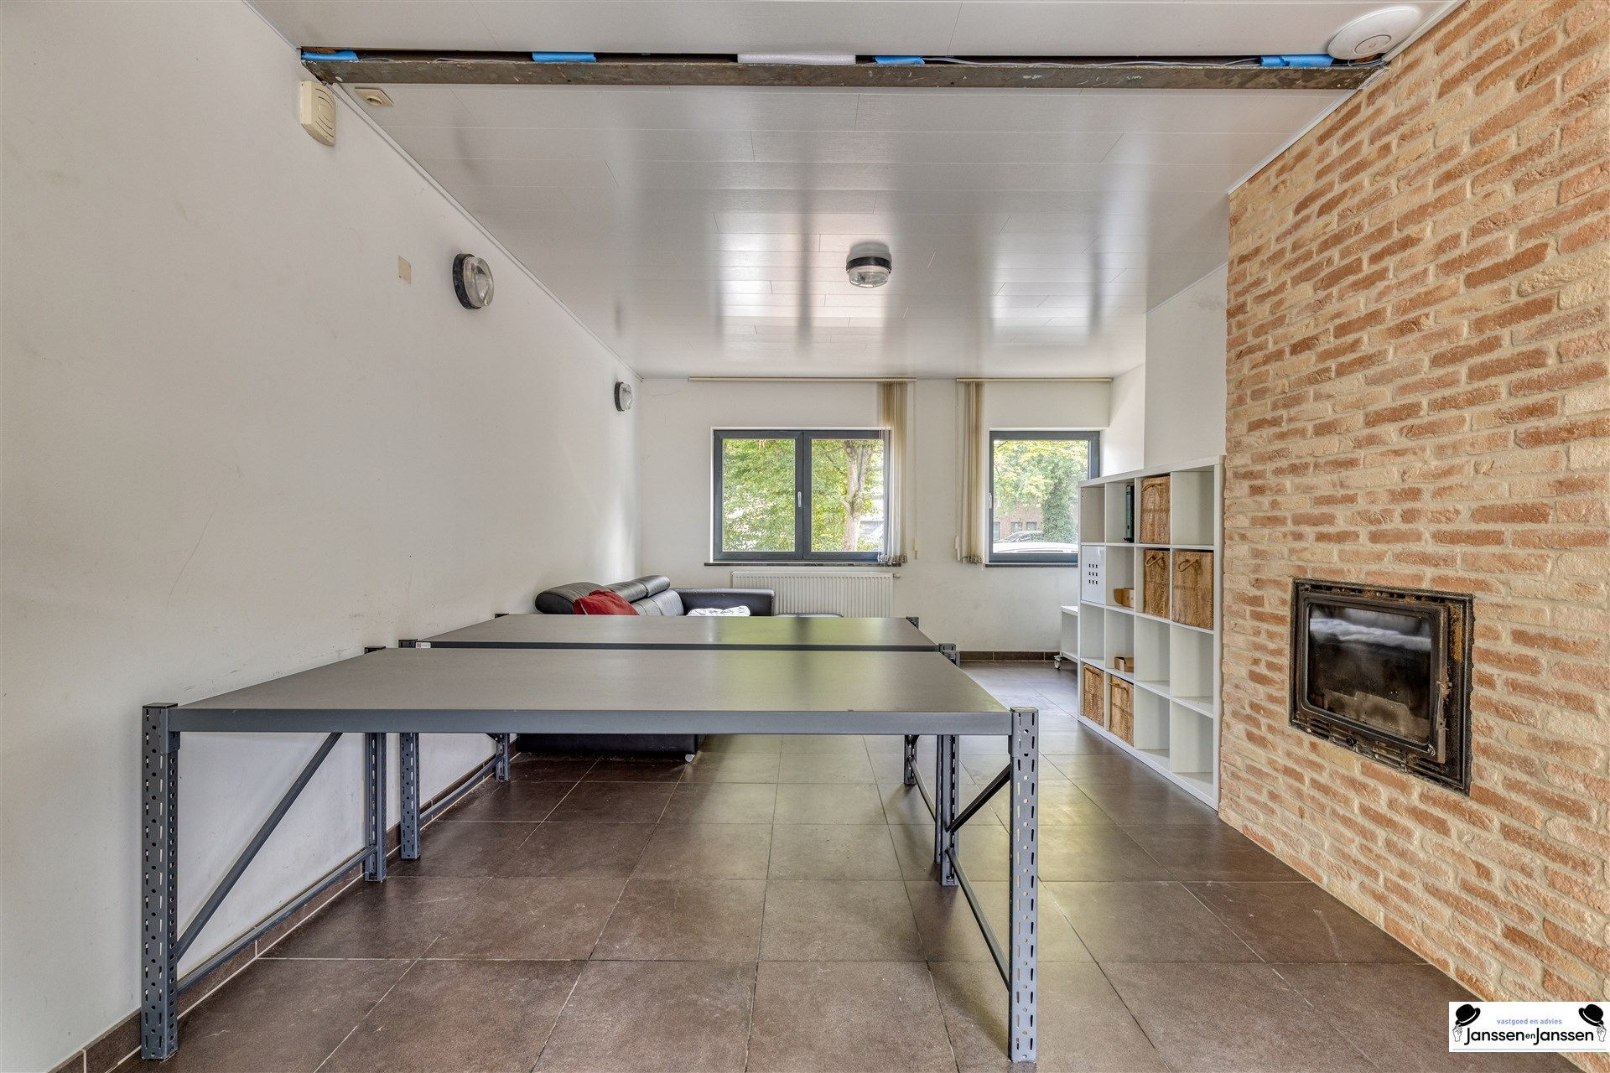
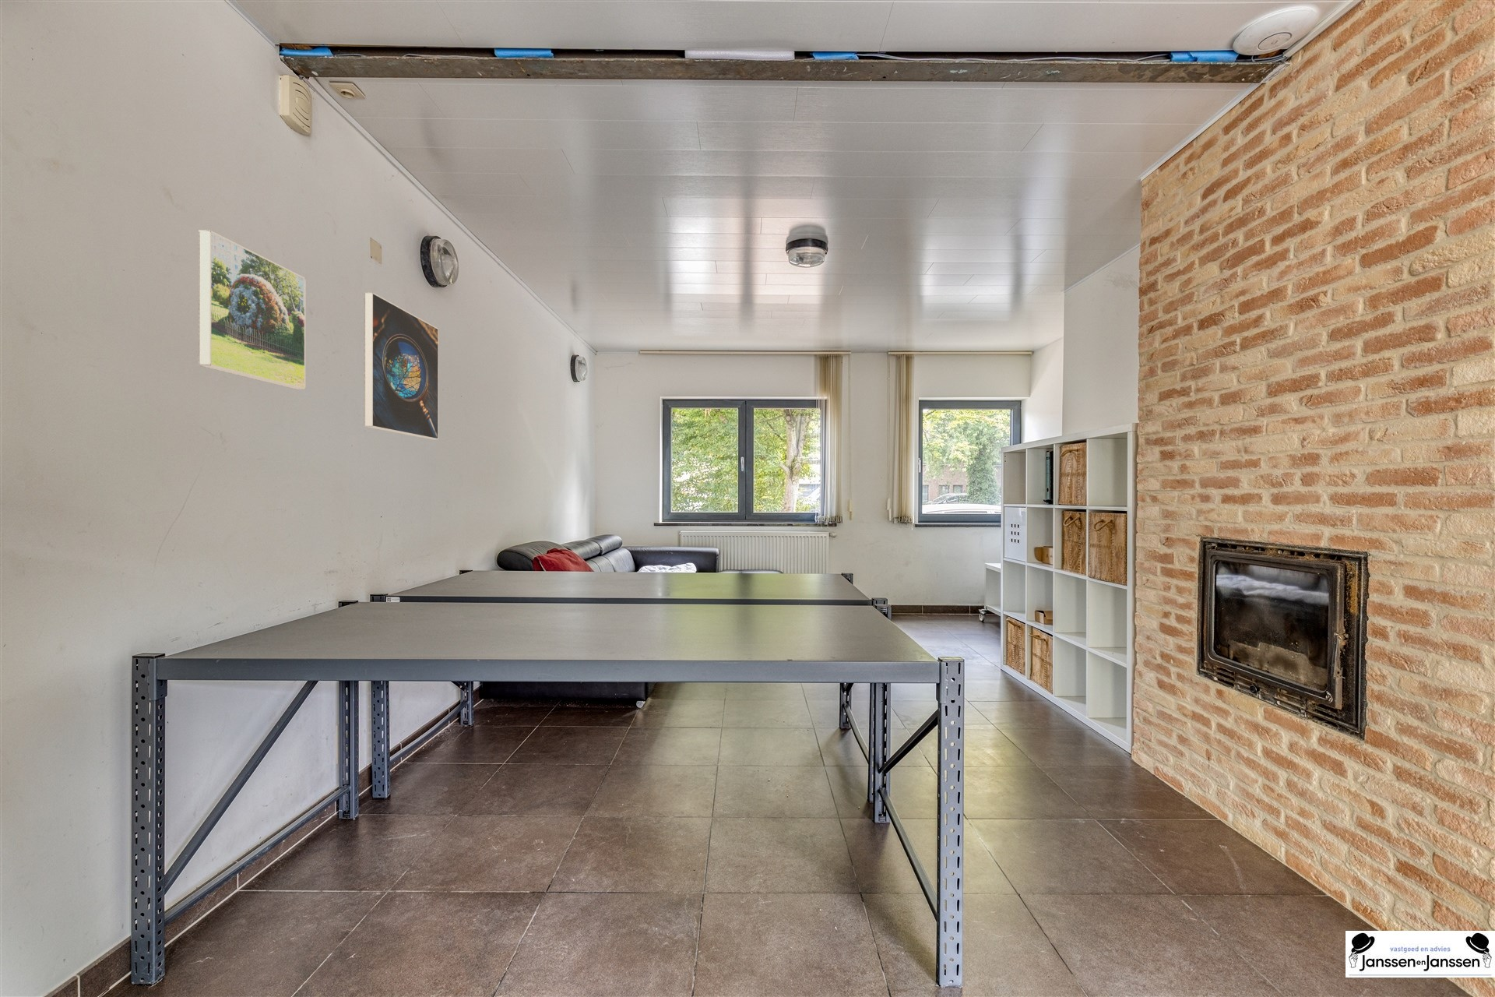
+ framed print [198,230,306,391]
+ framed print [364,292,439,440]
